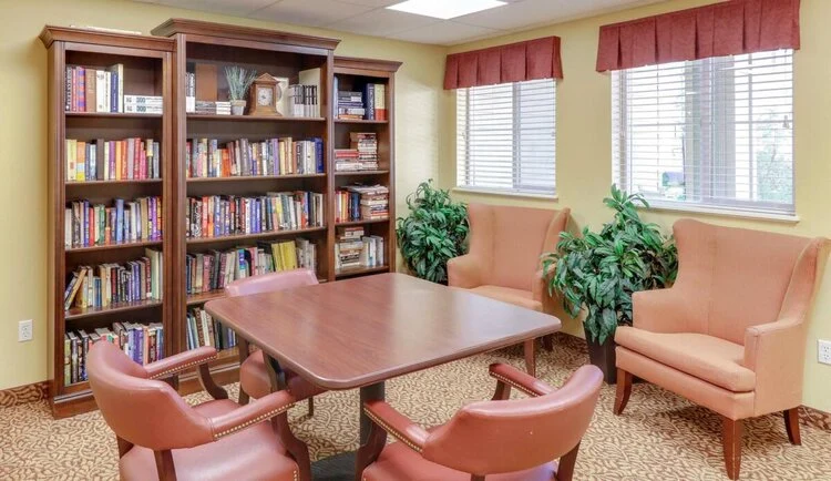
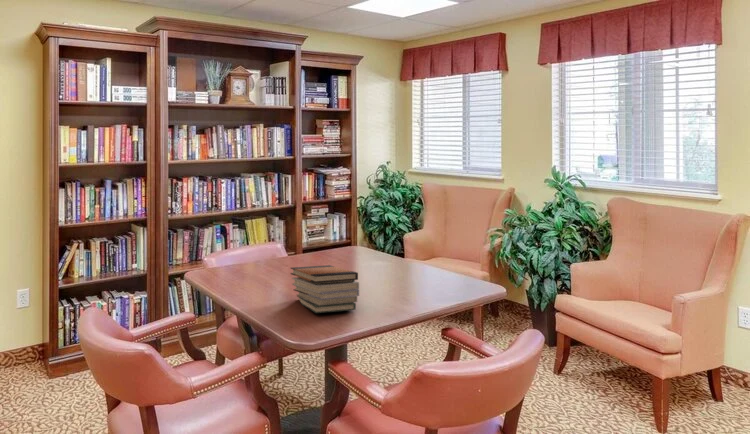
+ book stack [289,264,360,314]
